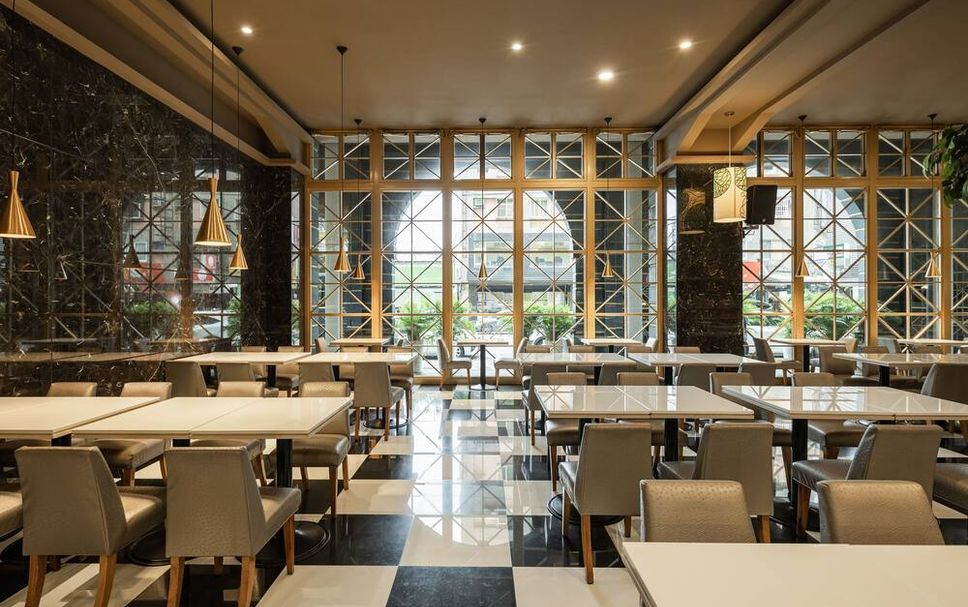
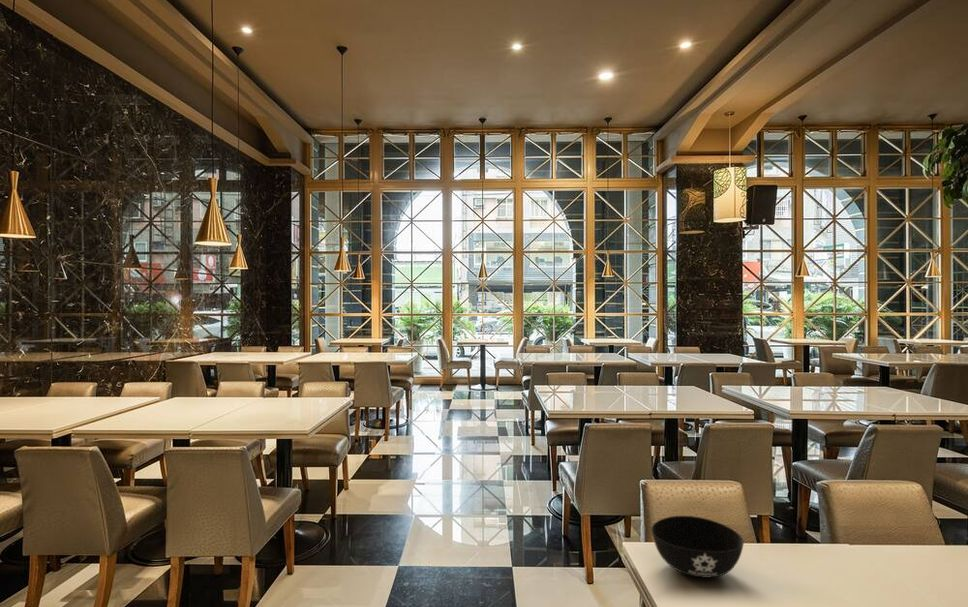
+ bowl [650,515,745,579]
